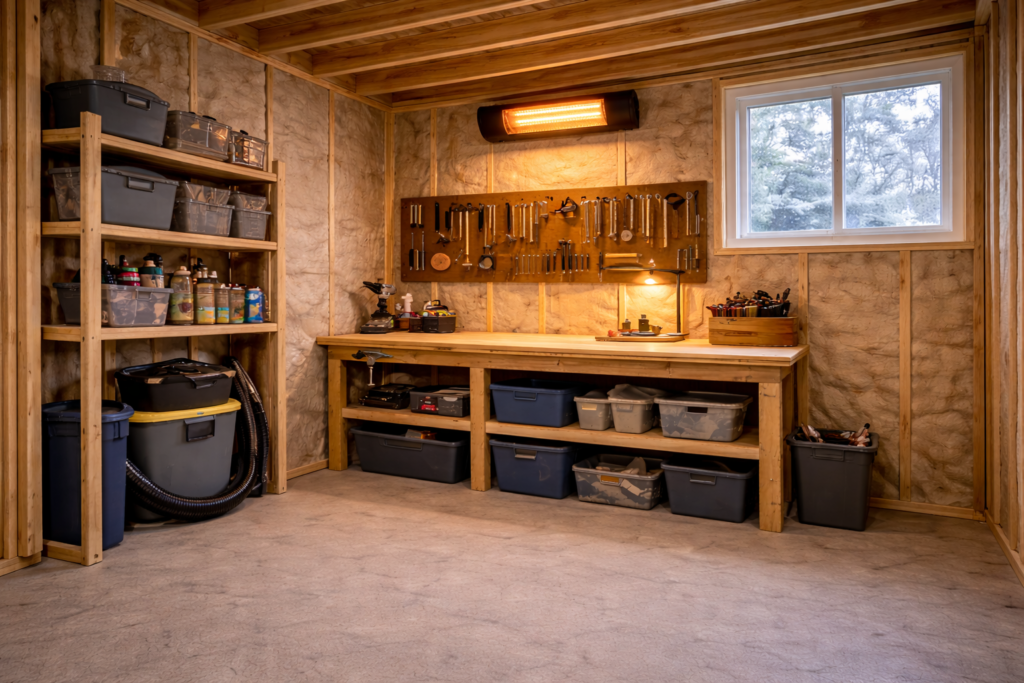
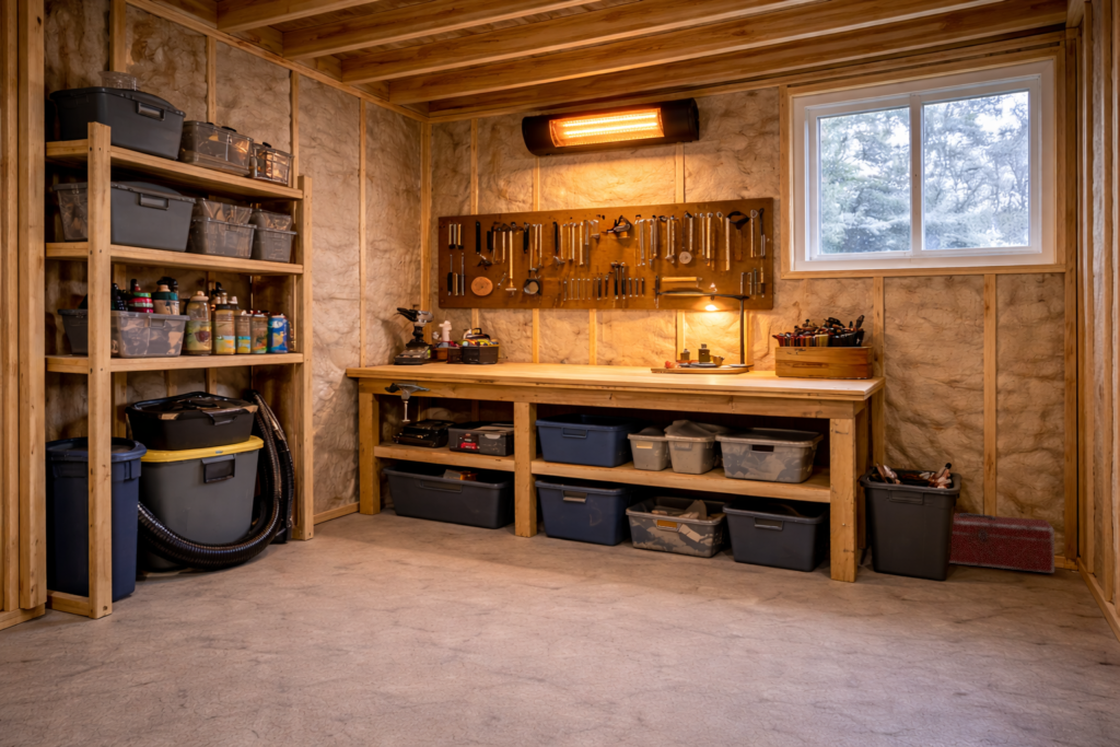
+ toolbox [948,512,1055,574]
